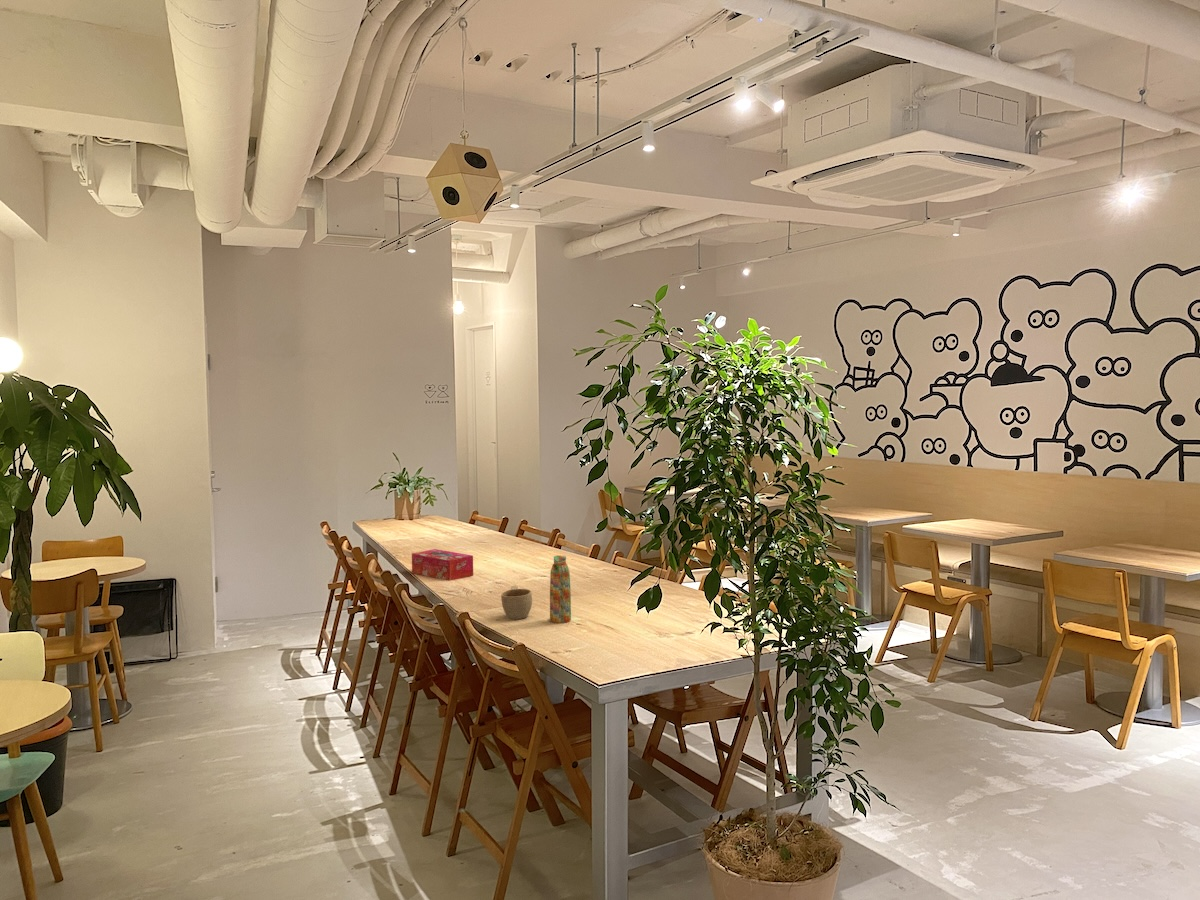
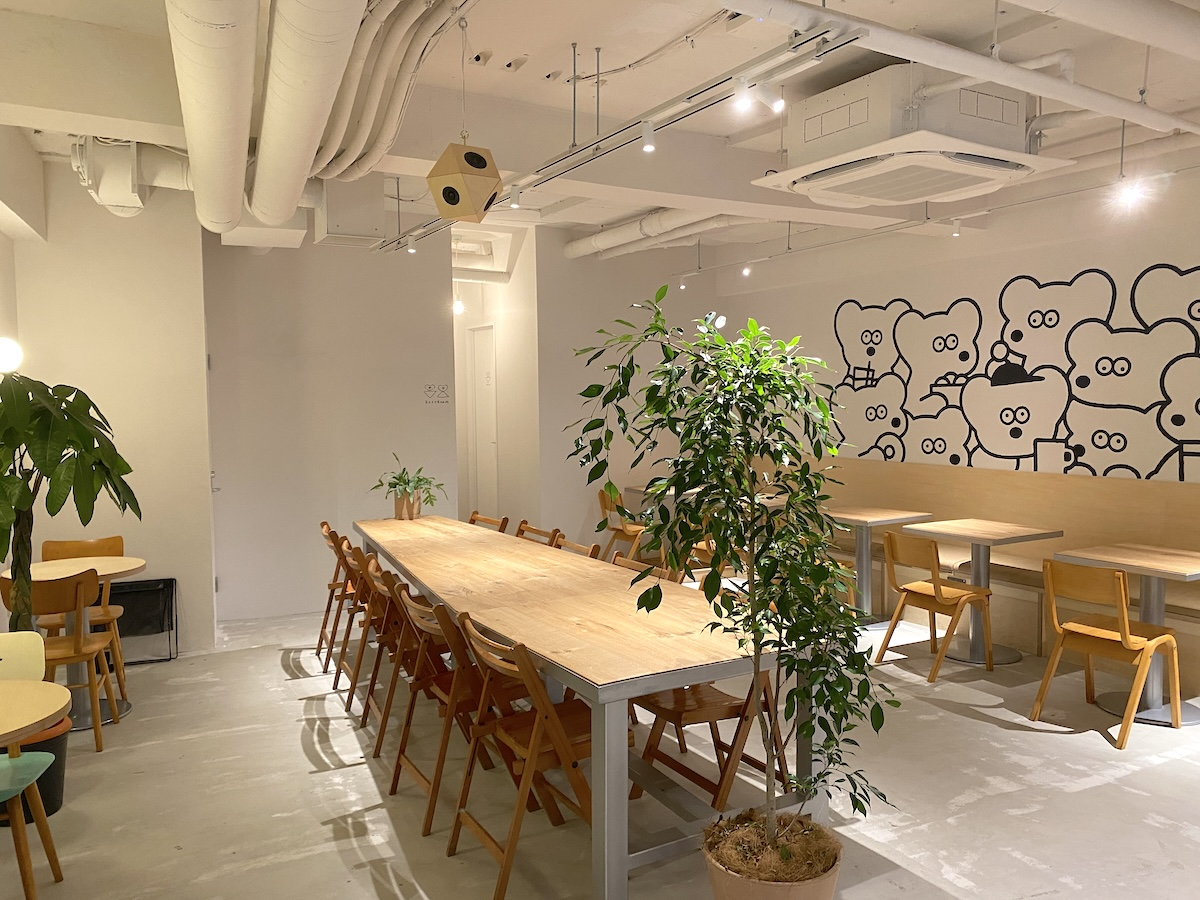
- cup [500,585,533,620]
- water bottle [549,555,572,624]
- tissue box [411,548,474,582]
